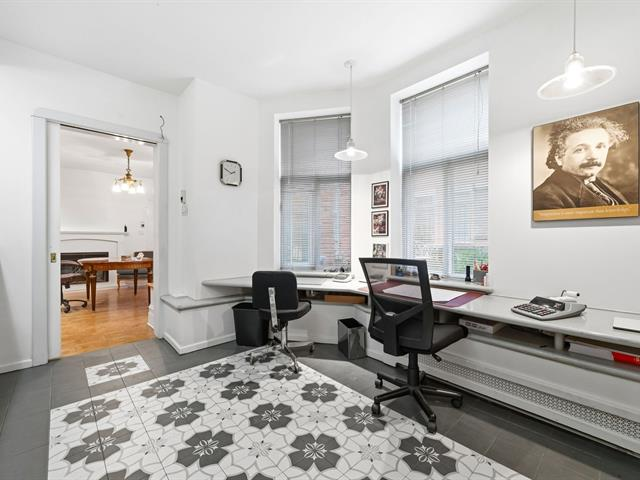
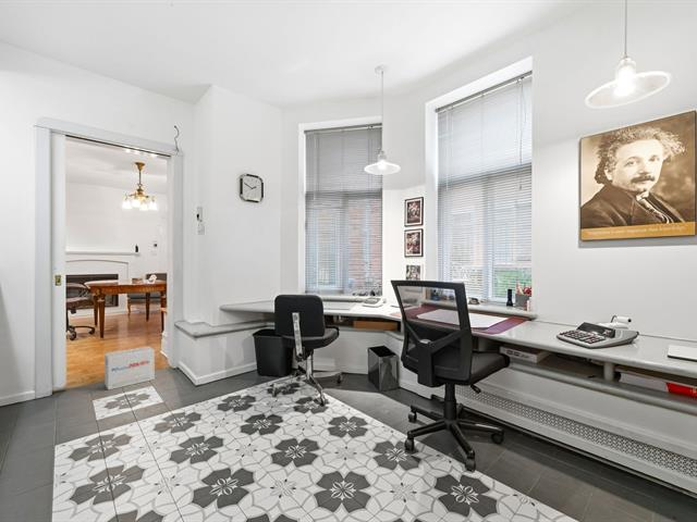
+ cardboard box [103,346,156,391]
